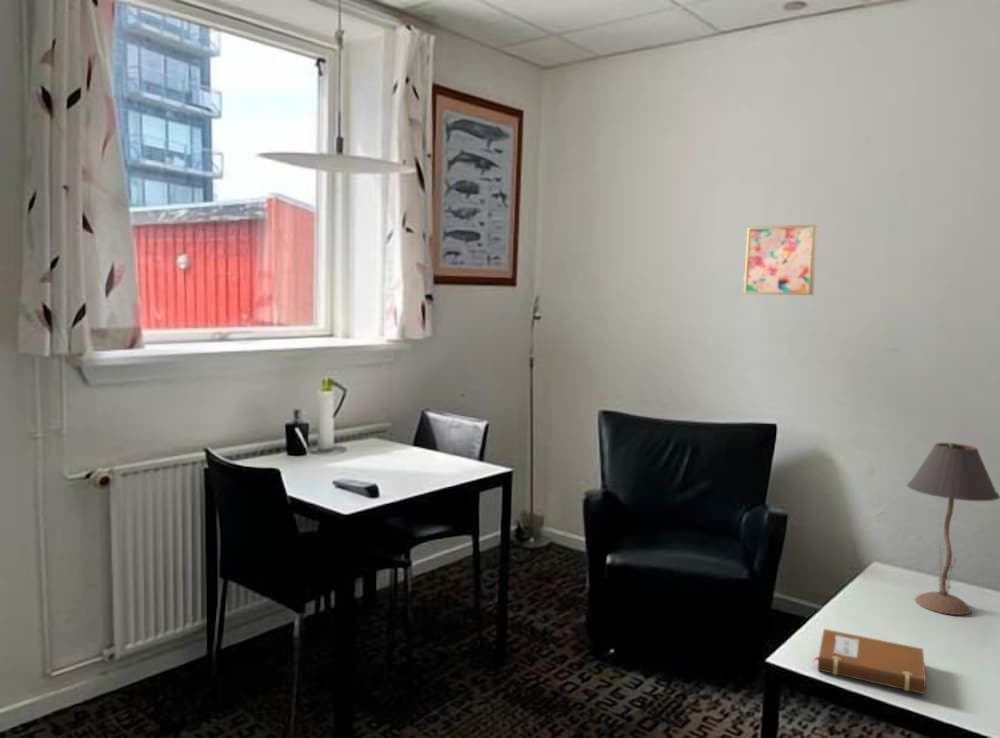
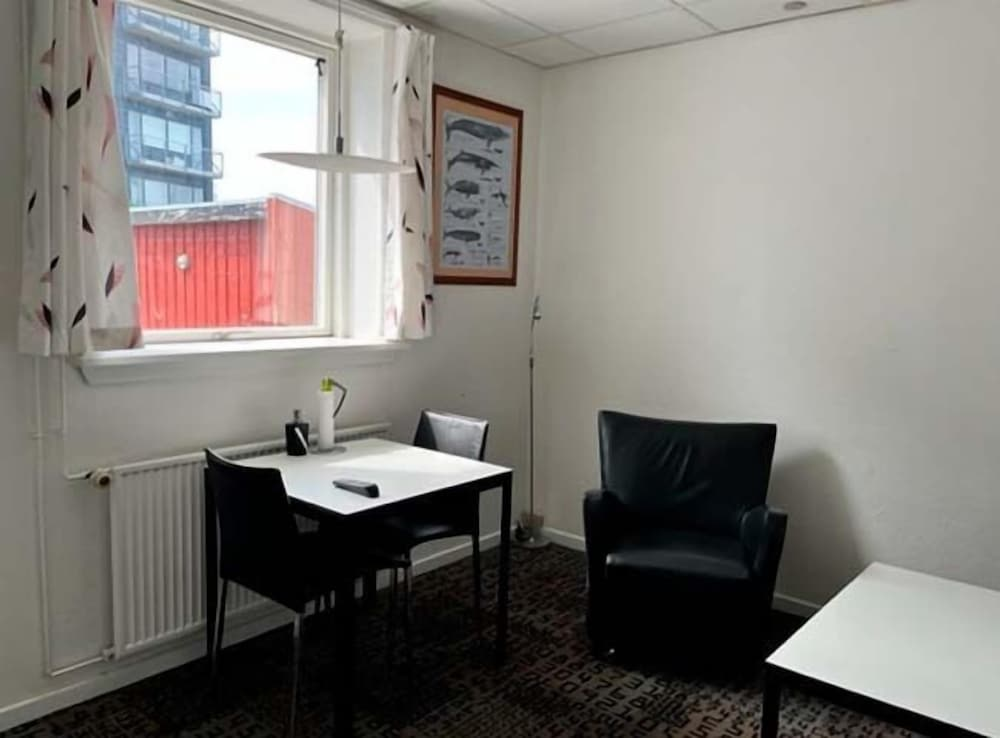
- wall art [743,224,819,296]
- table lamp [906,442,1000,616]
- notebook [812,628,927,695]
